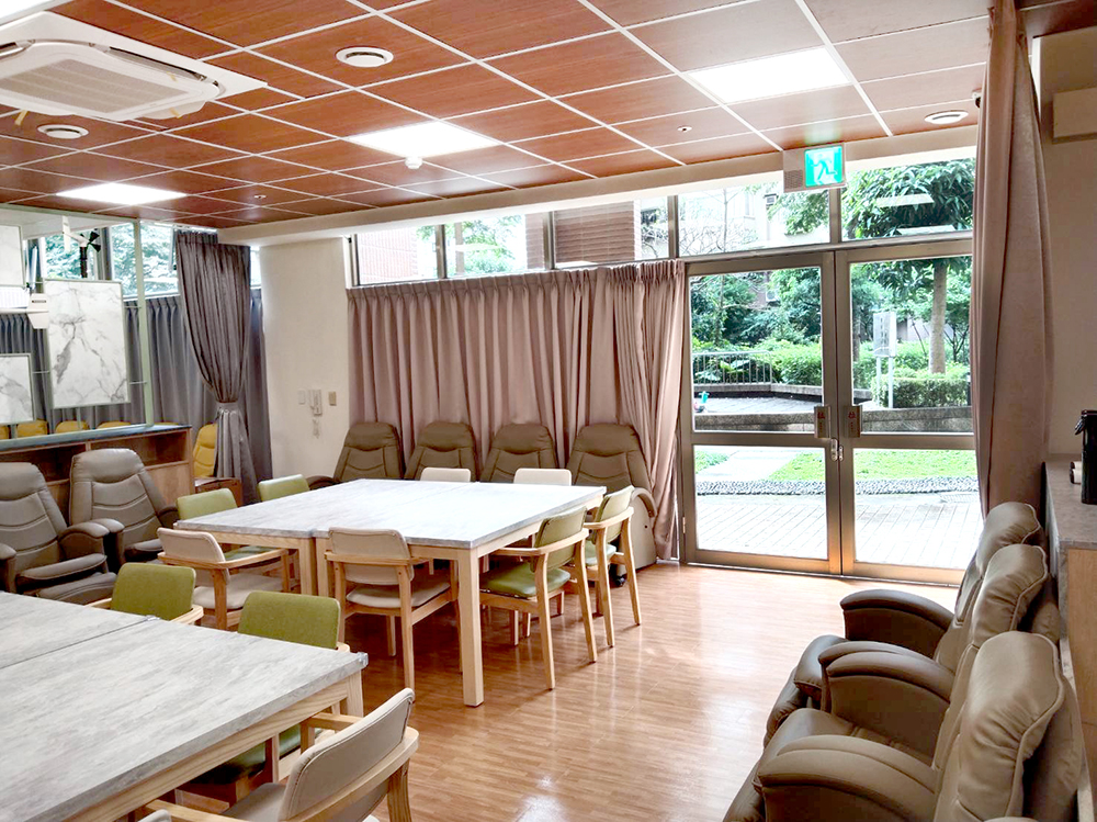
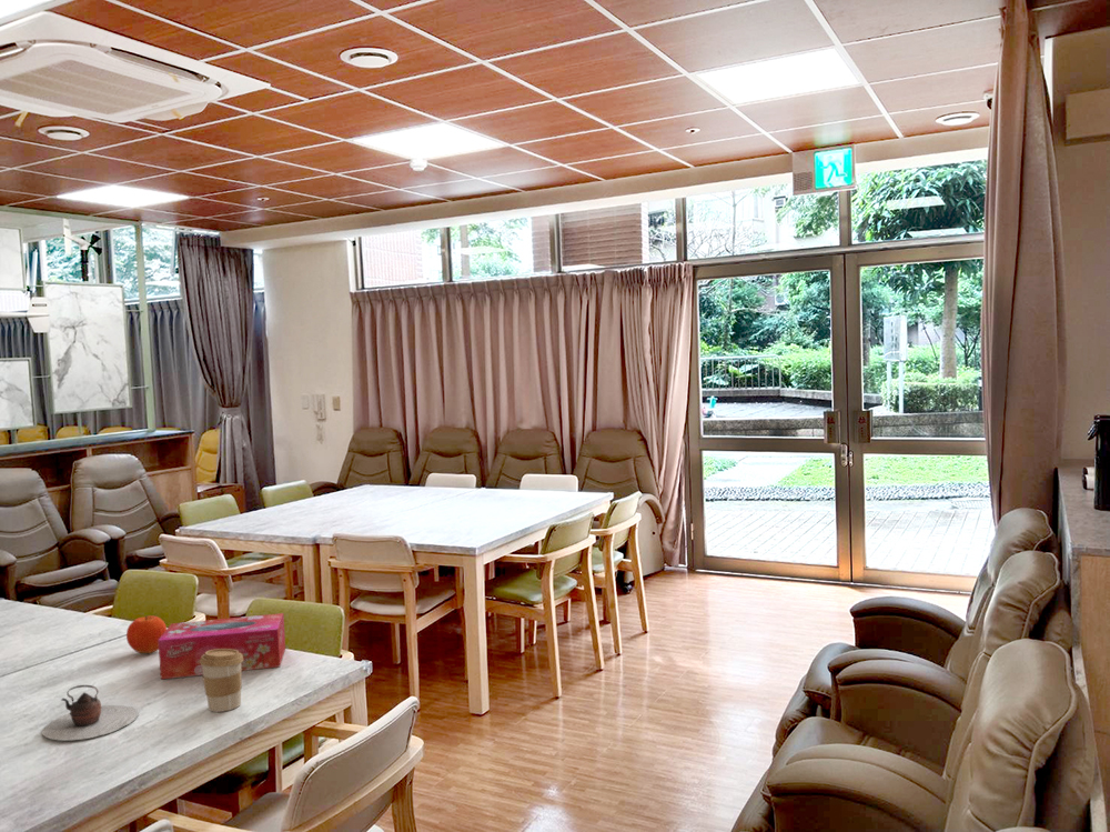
+ fruit [125,614,168,654]
+ tissue box [158,612,286,680]
+ teapot [41,684,139,741]
+ coffee cup [200,649,243,713]
